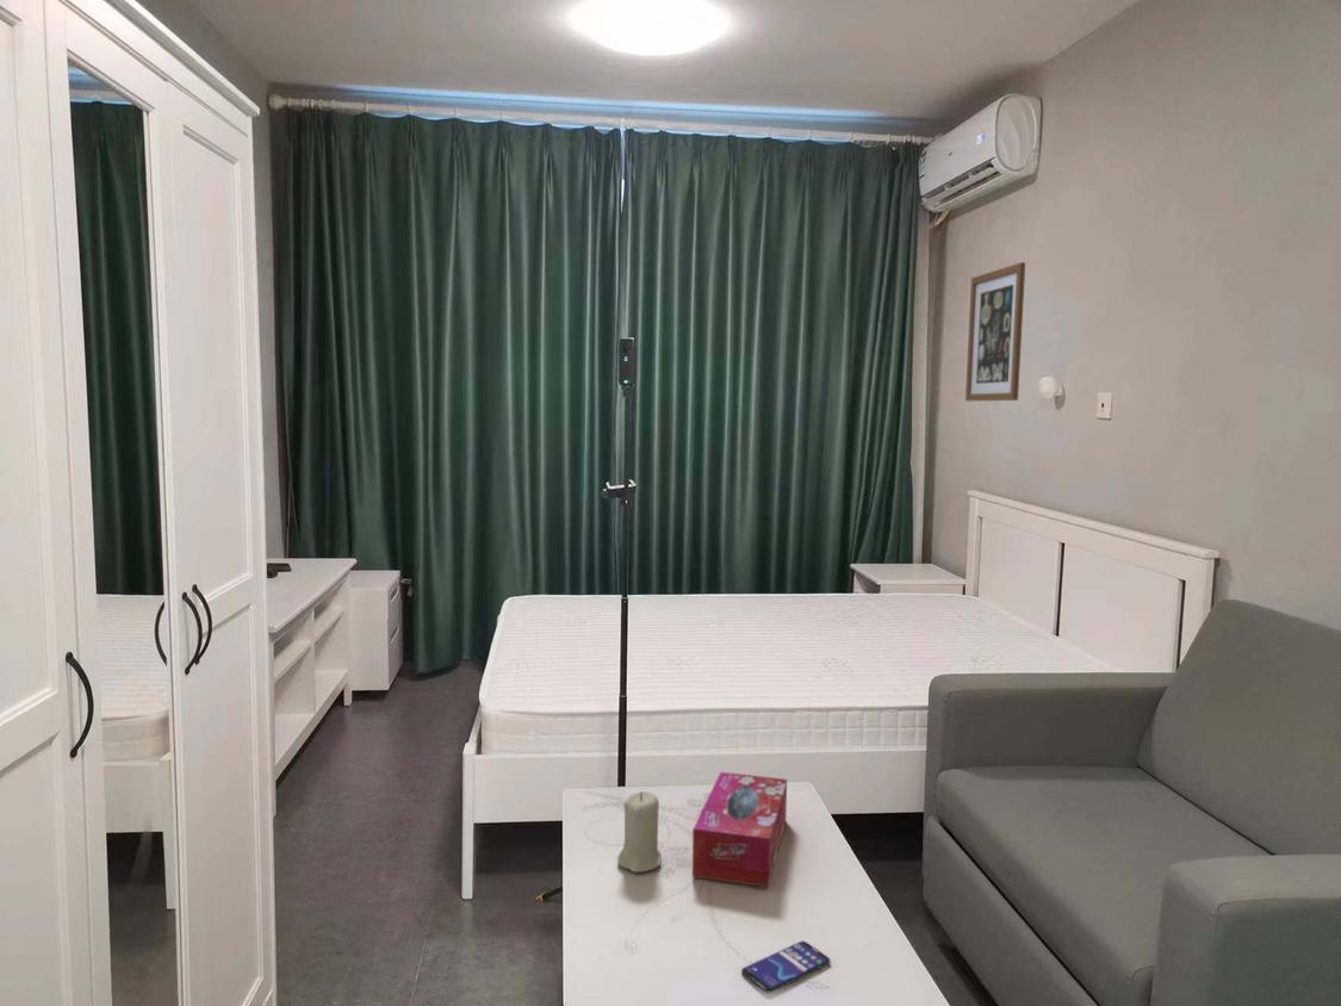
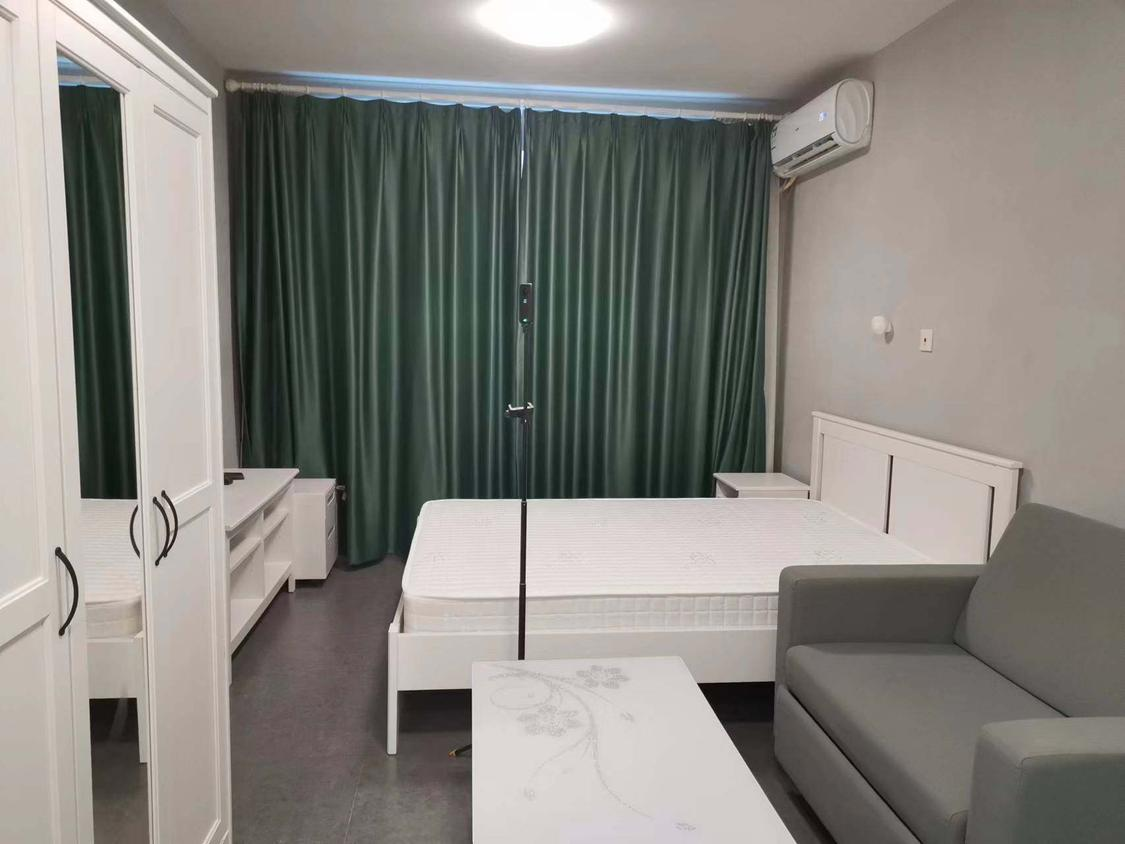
- smartphone [740,940,831,994]
- tissue box [691,771,788,888]
- candle [616,790,663,874]
- wall art [964,261,1026,402]
